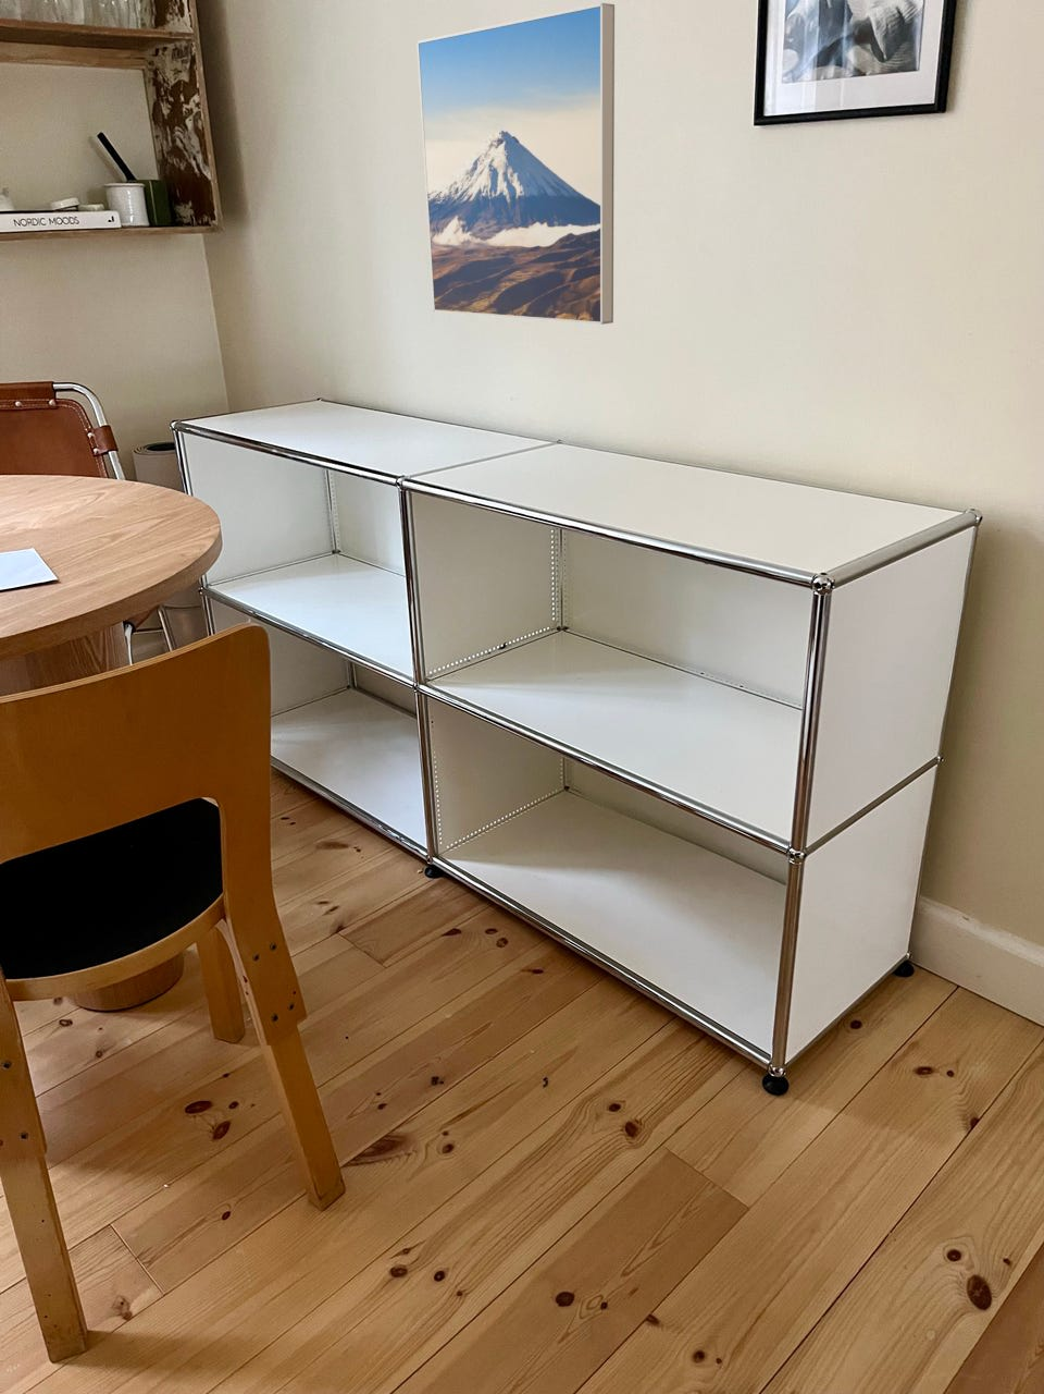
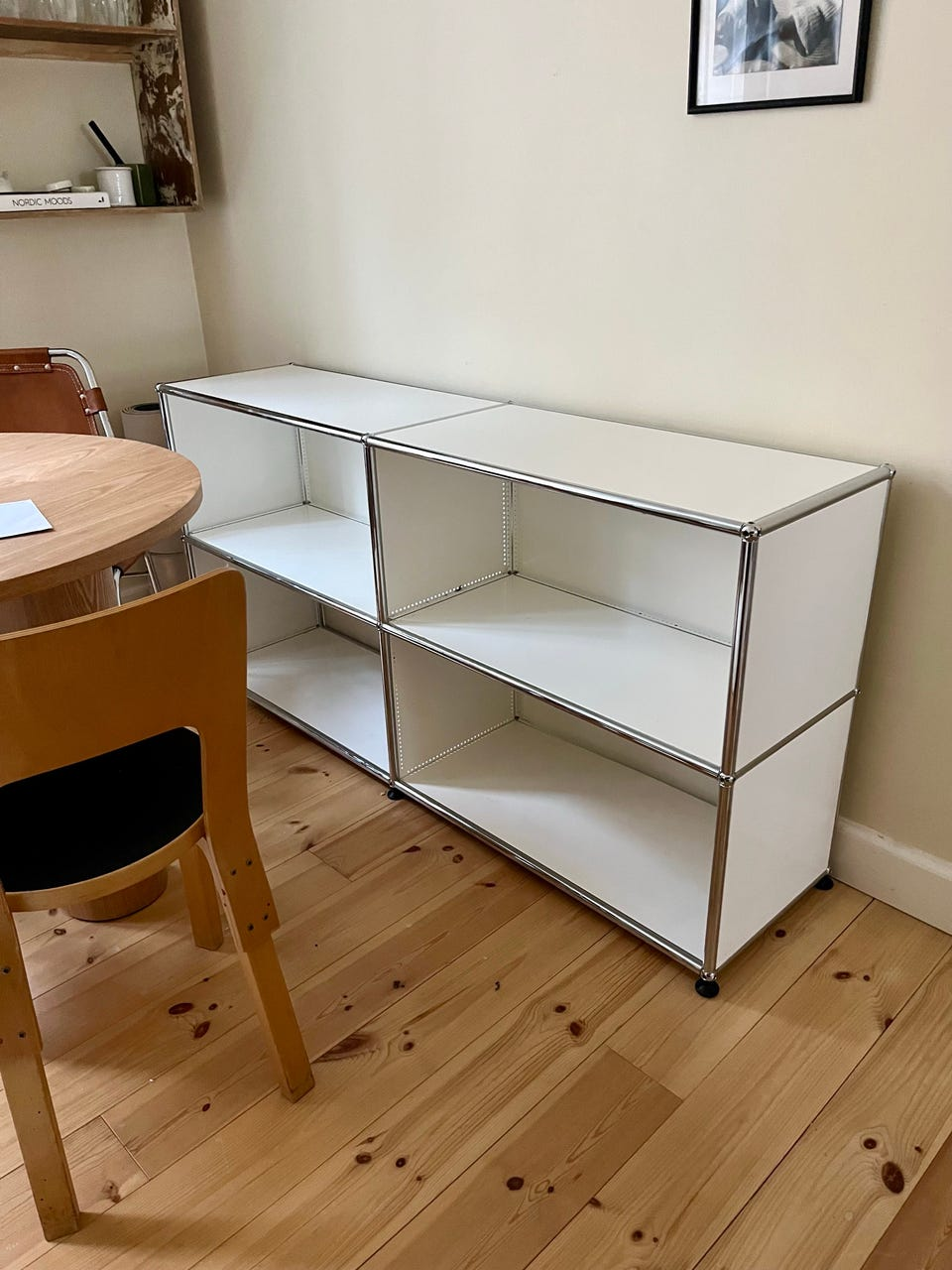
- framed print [416,2,615,326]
